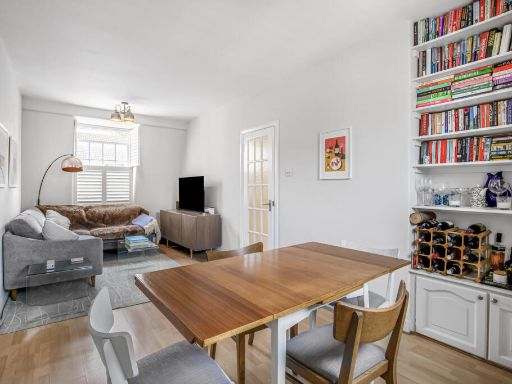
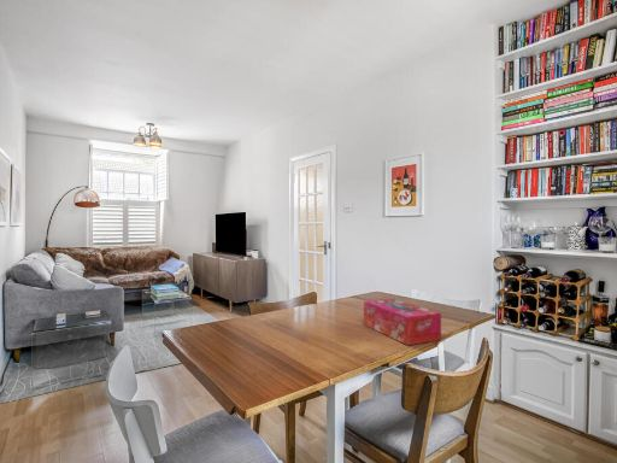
+ tissue box [363,298,442,346]
